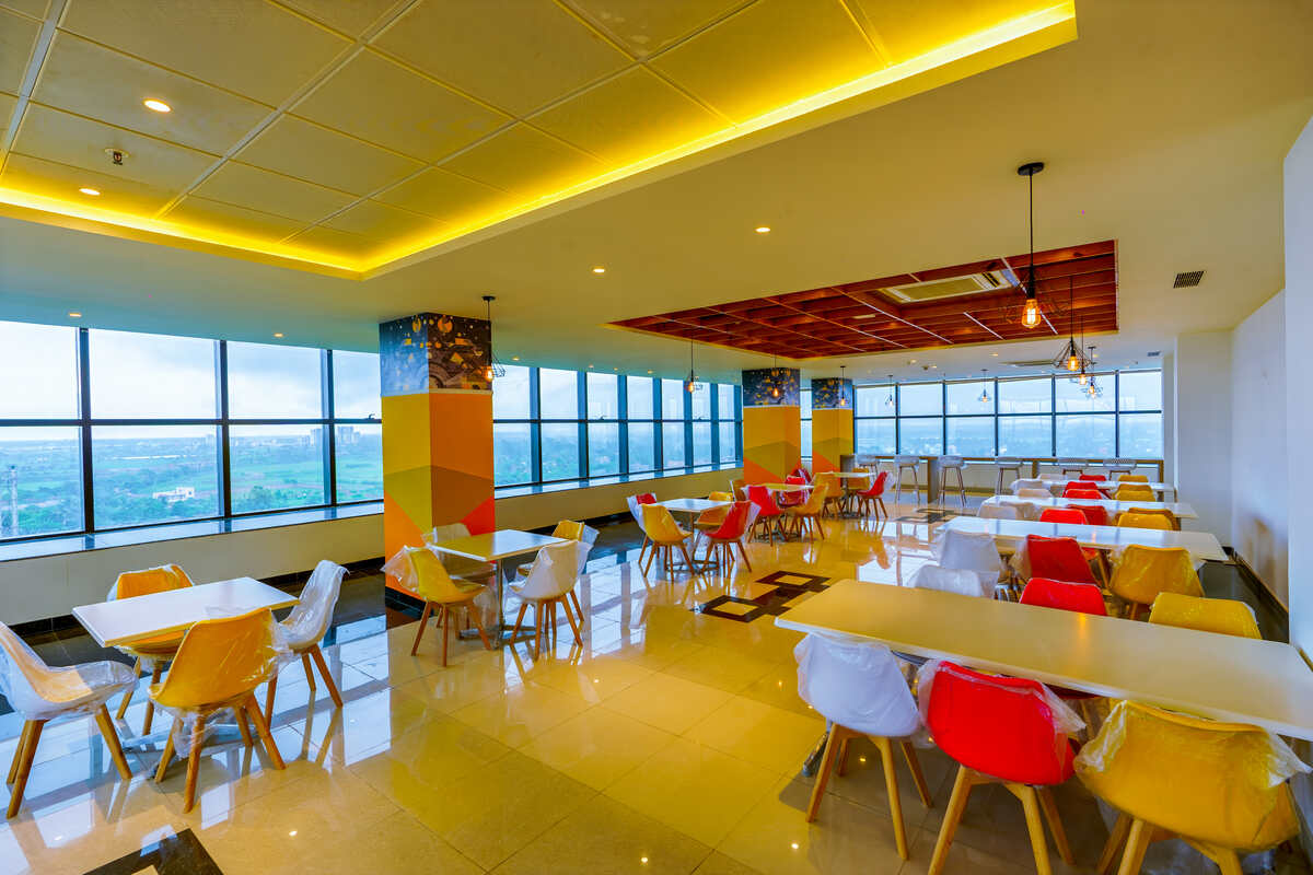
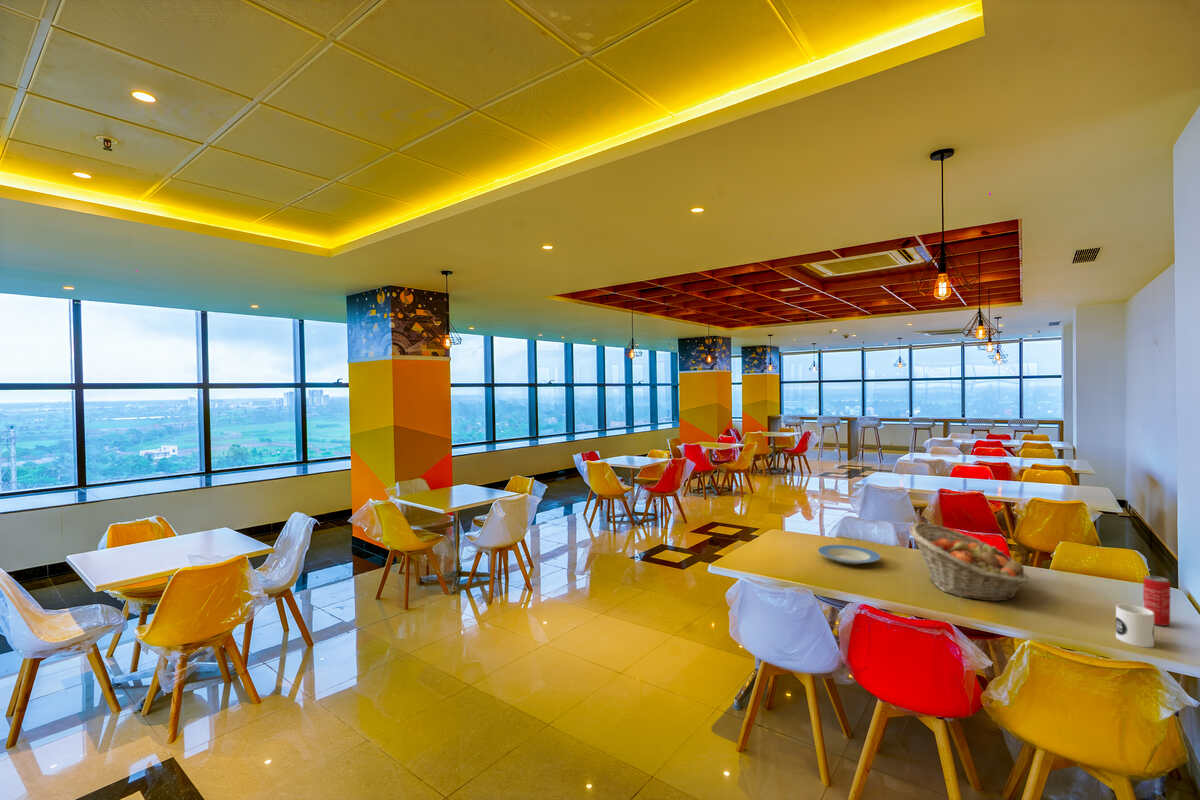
+ plate [817,544,882,565]
+ fruit basket [908,522,1031,602]
+ mug [1115,603,1155,648]
+ beverage can [1142,574,1171,627]
